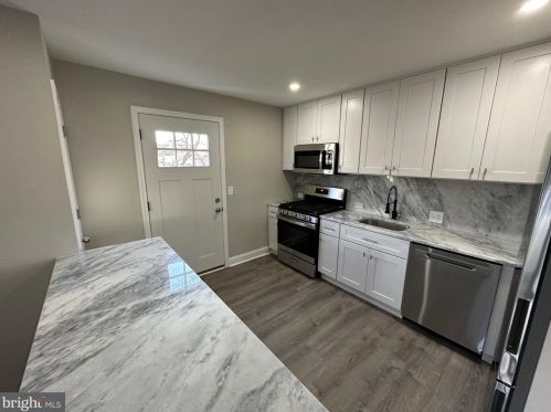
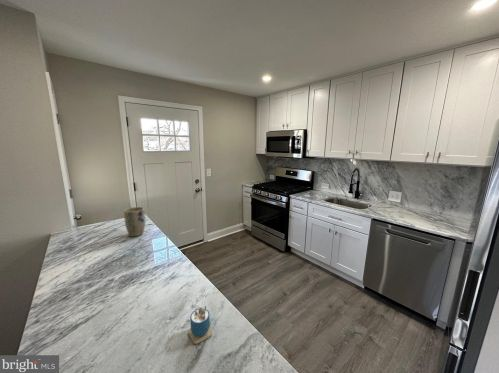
+ plant pot [123,206,146,238]
+ cup [188,305,213,345]
